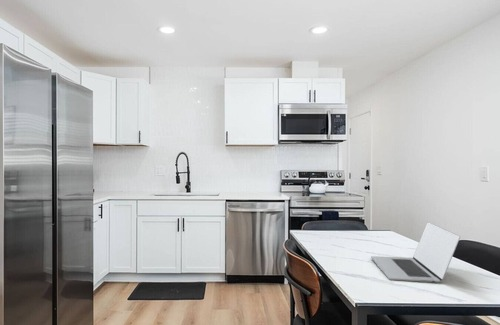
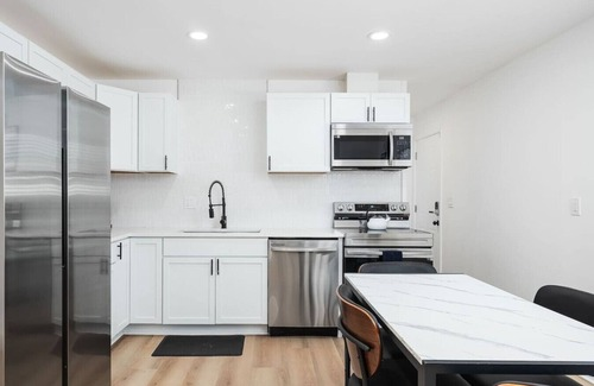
- laptop [370,221,461,284]
